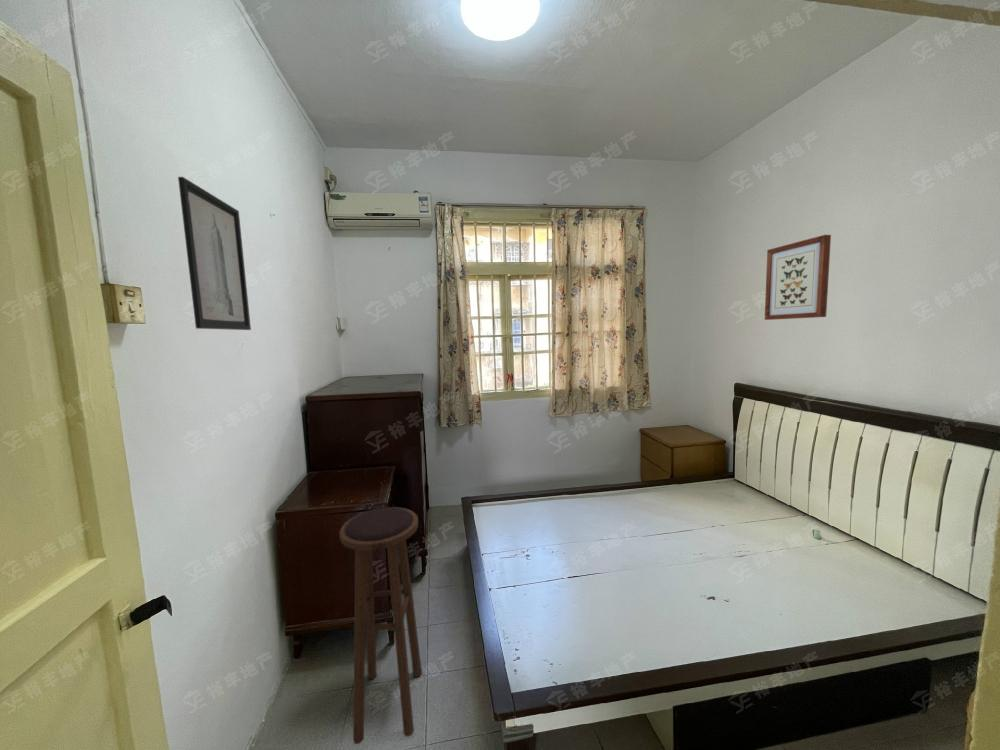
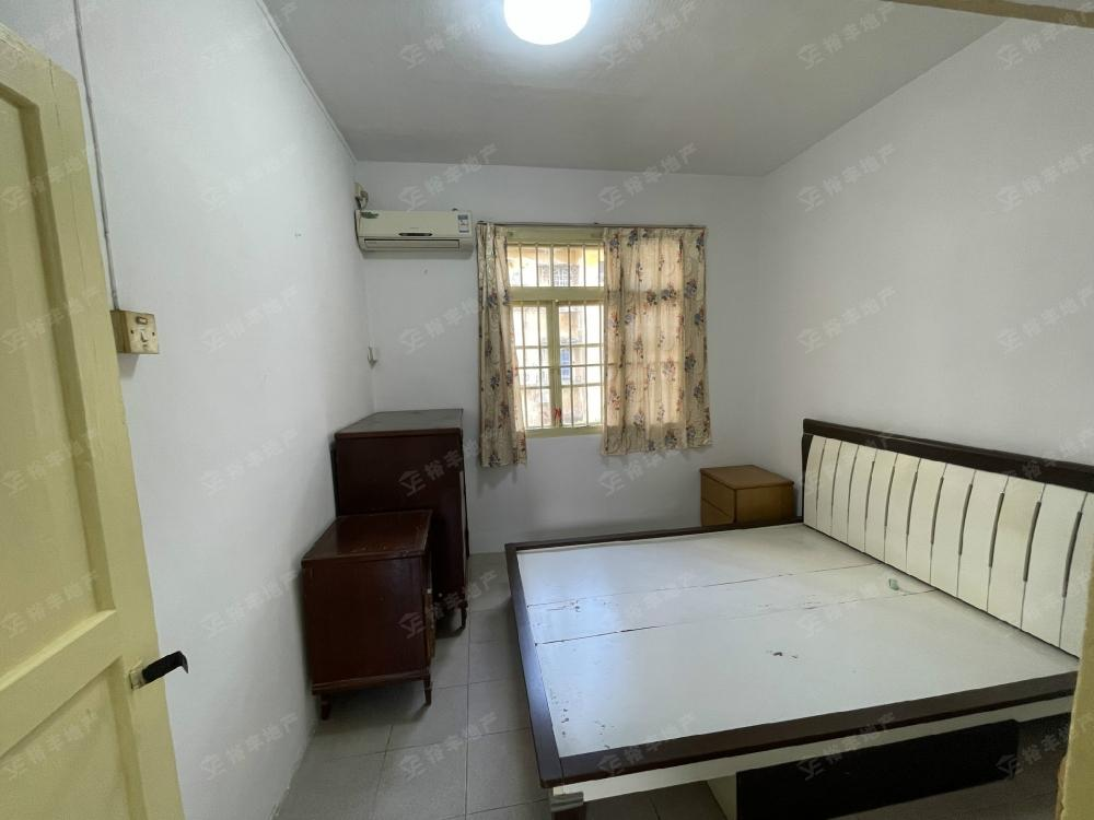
- wall art [177,176,252,331]
- stool [338,506,423,745]
- wall art [764,234,832,321]
